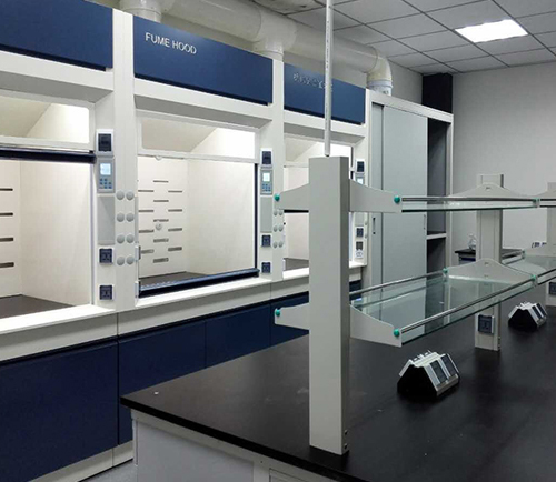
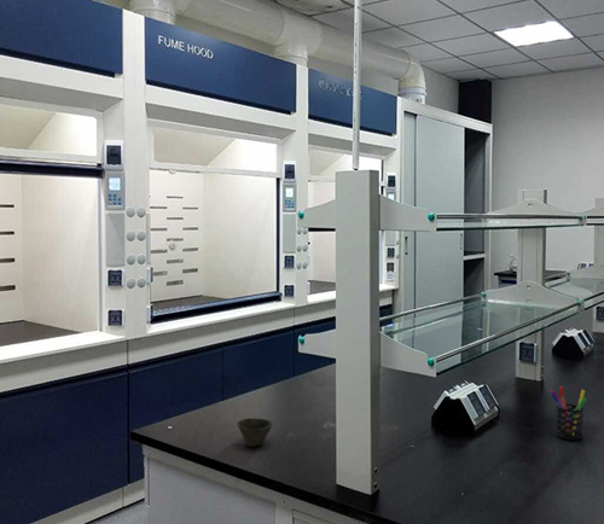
+ pen holder [548,386,587,442]
+ cup [236,418,274,448]
